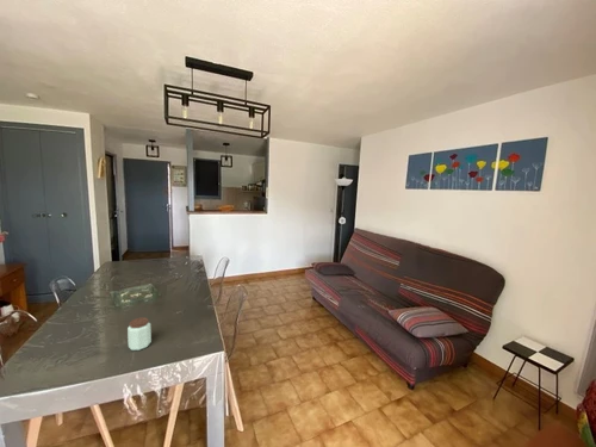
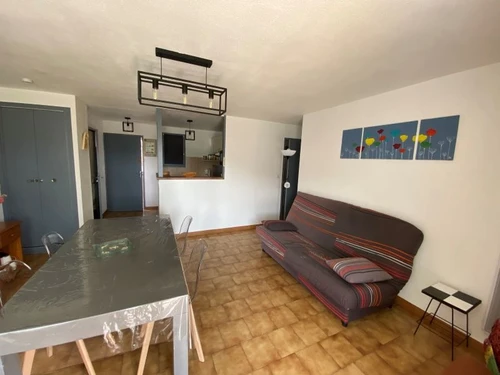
- peanut butter [126,316,153,352]
